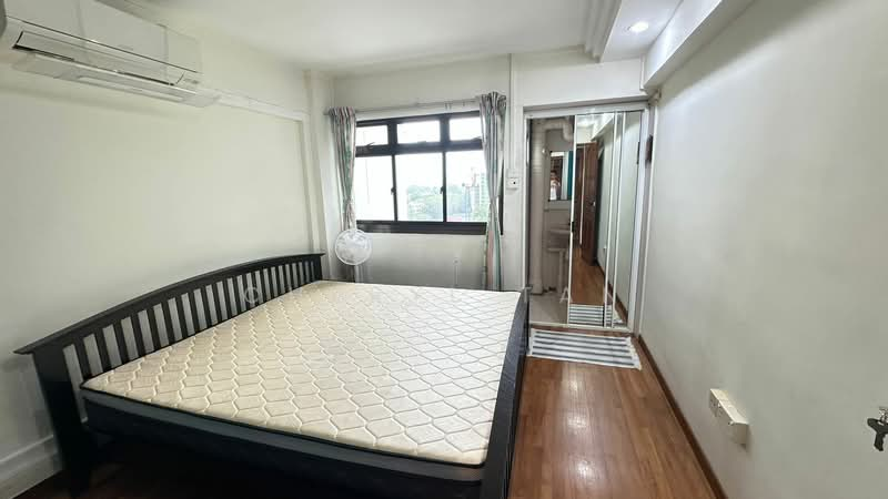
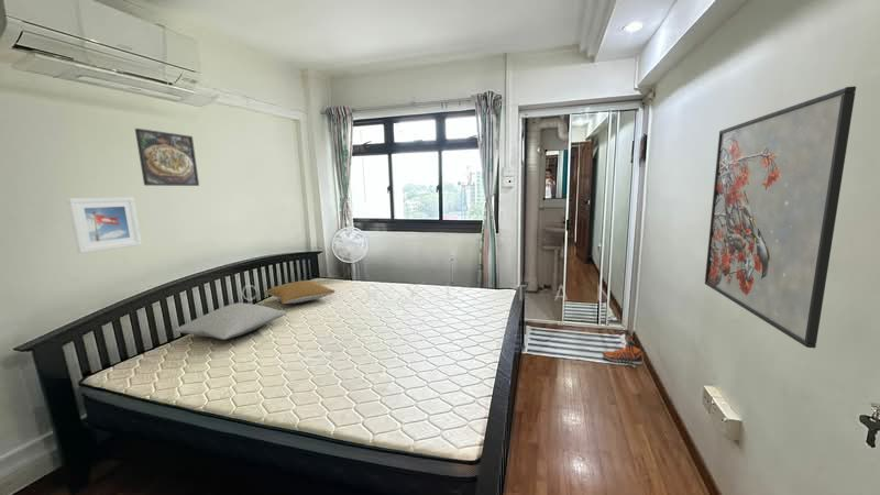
+ pillow [265,279,337,305]
+ pillow [174,301,288,341]
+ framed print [704,86,857,349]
+ sneaker [602,340,645,365]
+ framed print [134,128,200,187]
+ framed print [66,196,143,254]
